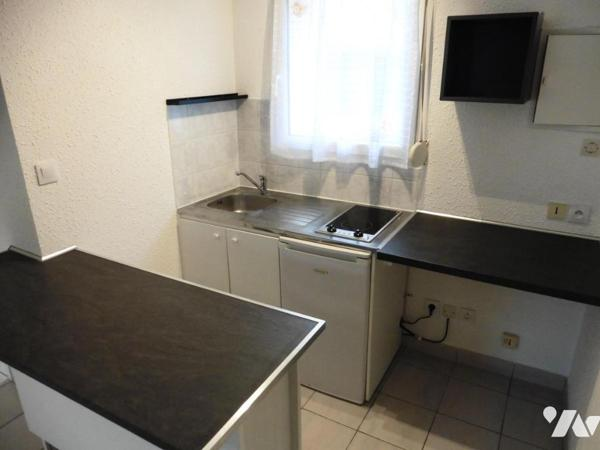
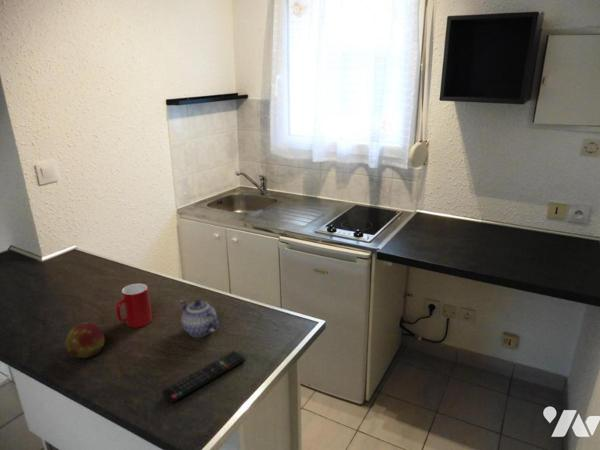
+ cup [115,282,153,329]
+ fruit [65,322,106,359]
+ teapot [179,299,220,338]
+ remote control [161,350,247,404]
